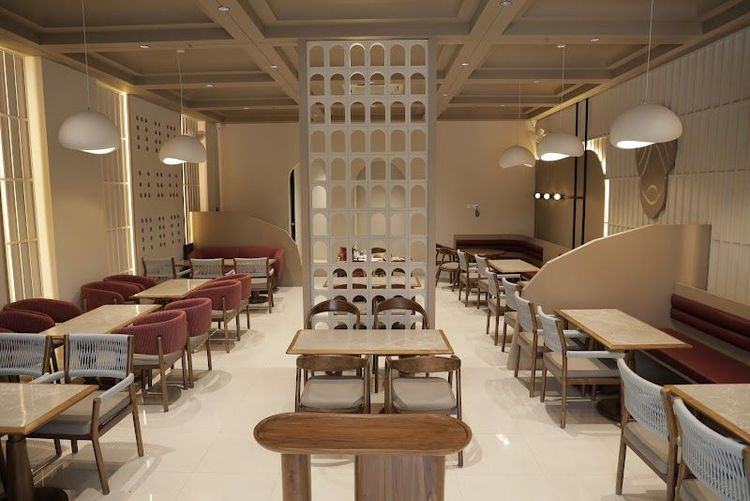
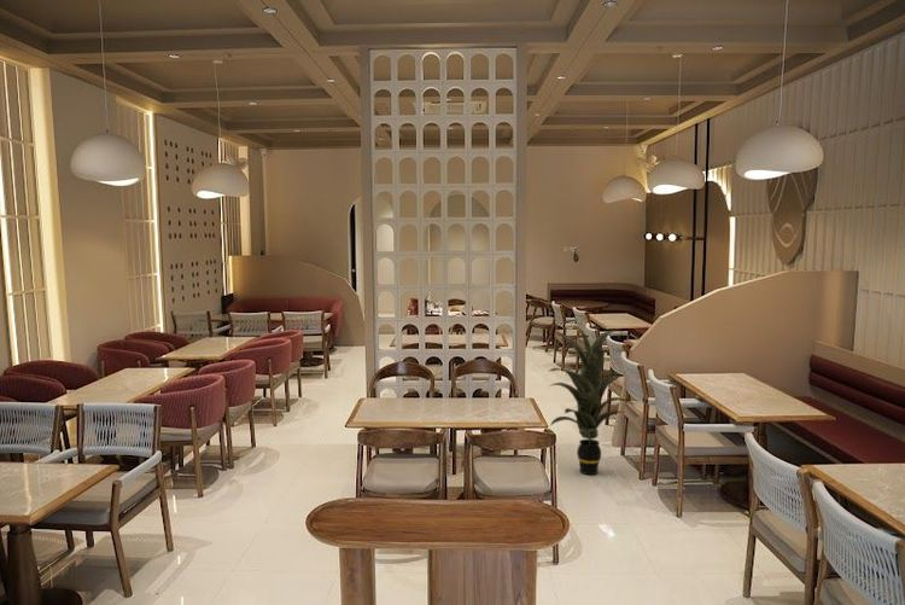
+ indoor plant [547,322,635,476]
